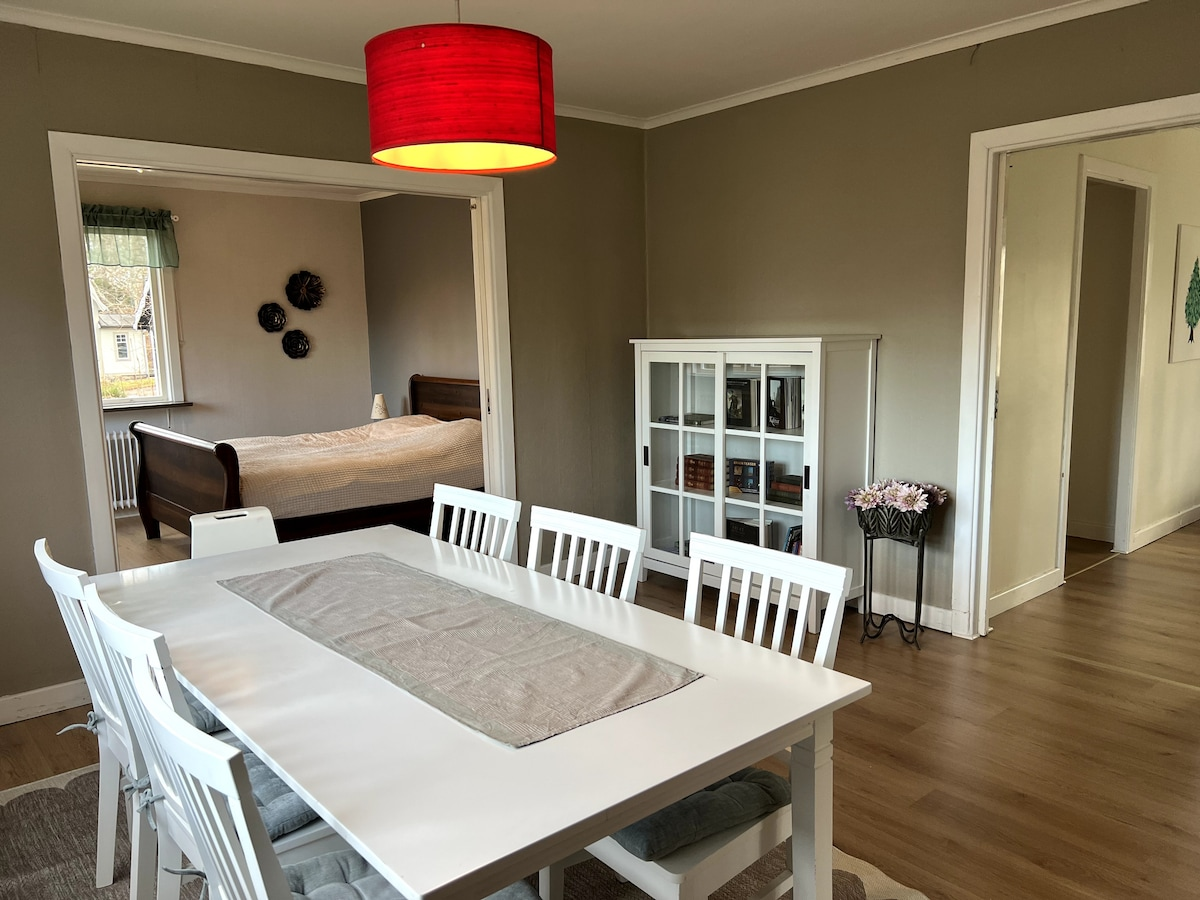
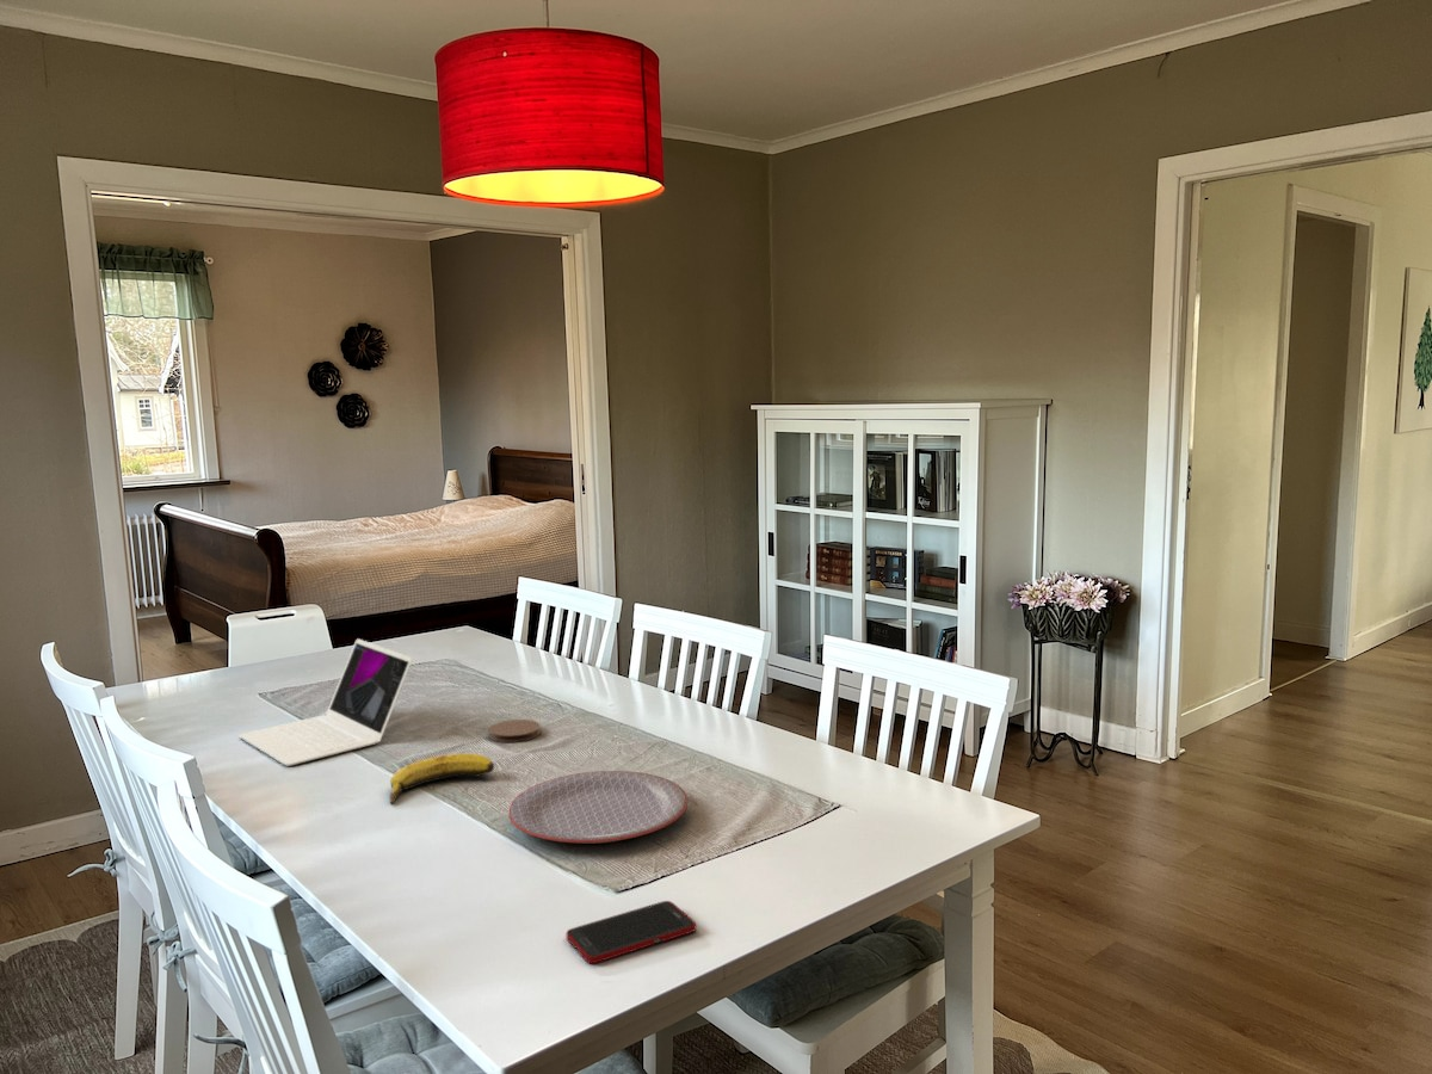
+ plate [507,770,689,845]
+ coaster [487,718,542,743]
+ cell phone [566,900,697,964]
+ banana [388,752,495,806]
+ laptop [237,637,413,767]
